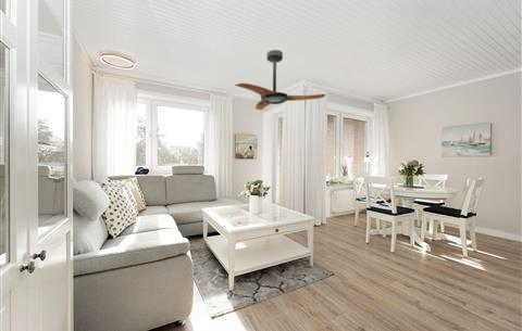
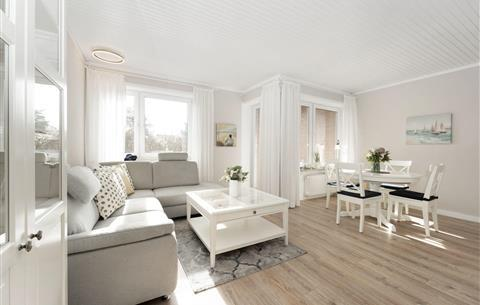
- ceiling fan [234,49,326,111]
